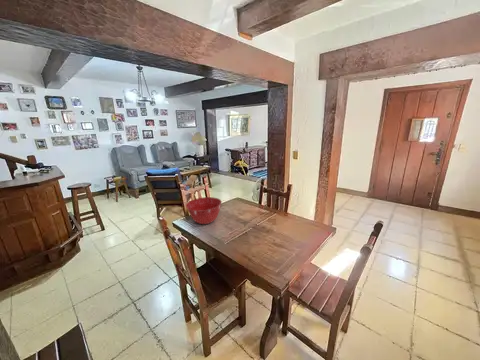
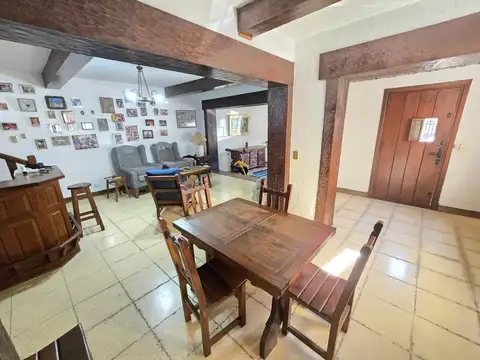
- mixing bowl [185,196,223,225]
